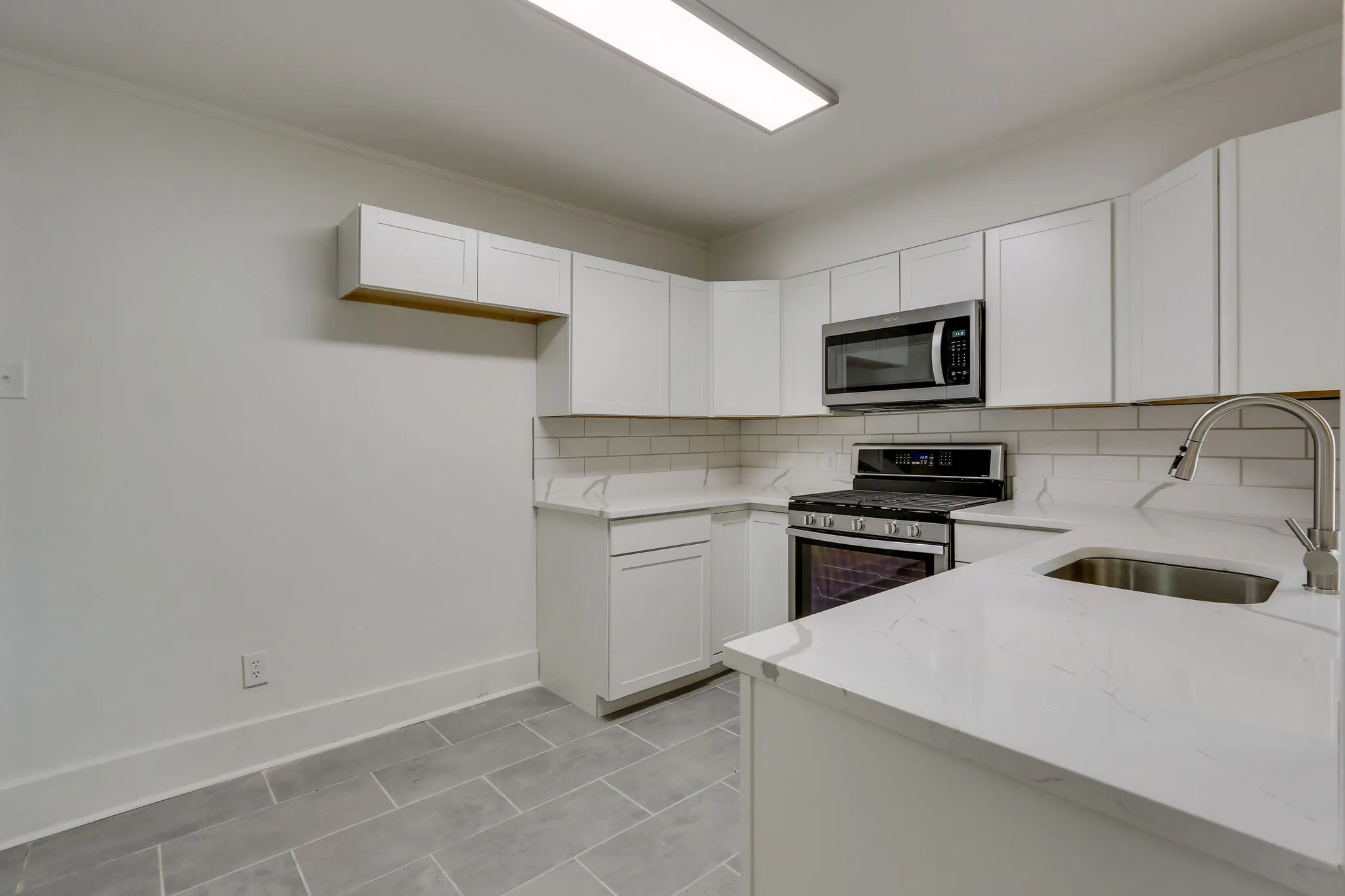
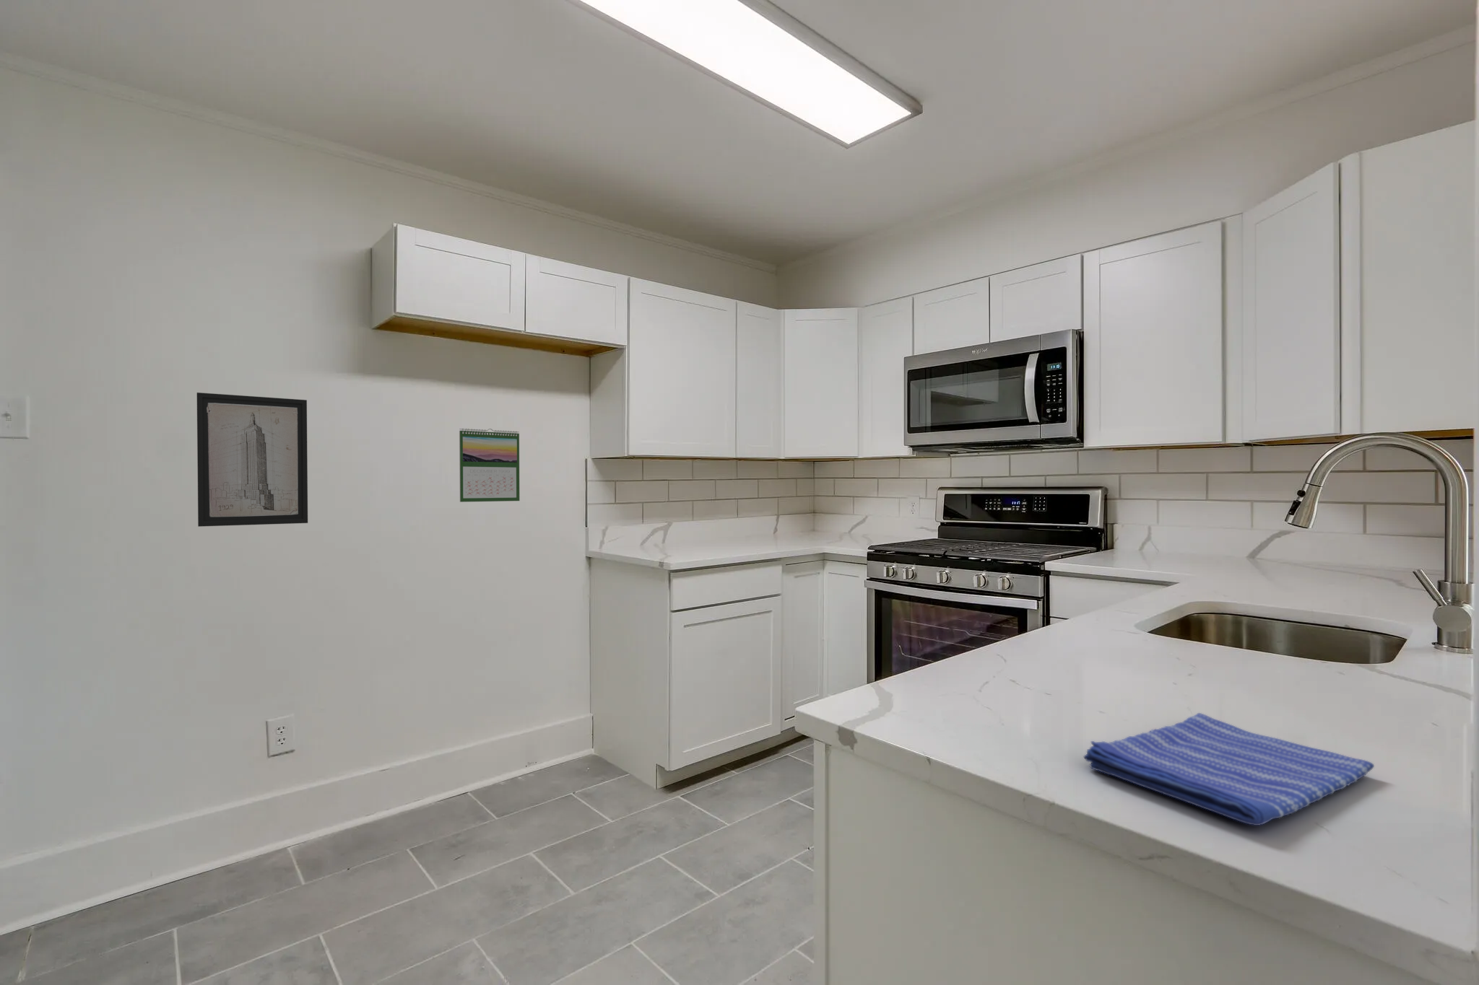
+ calendar [459,428,520,503]
+ dish towel [1082,712,1375,827]
+ wall art [197,391,308,528]
